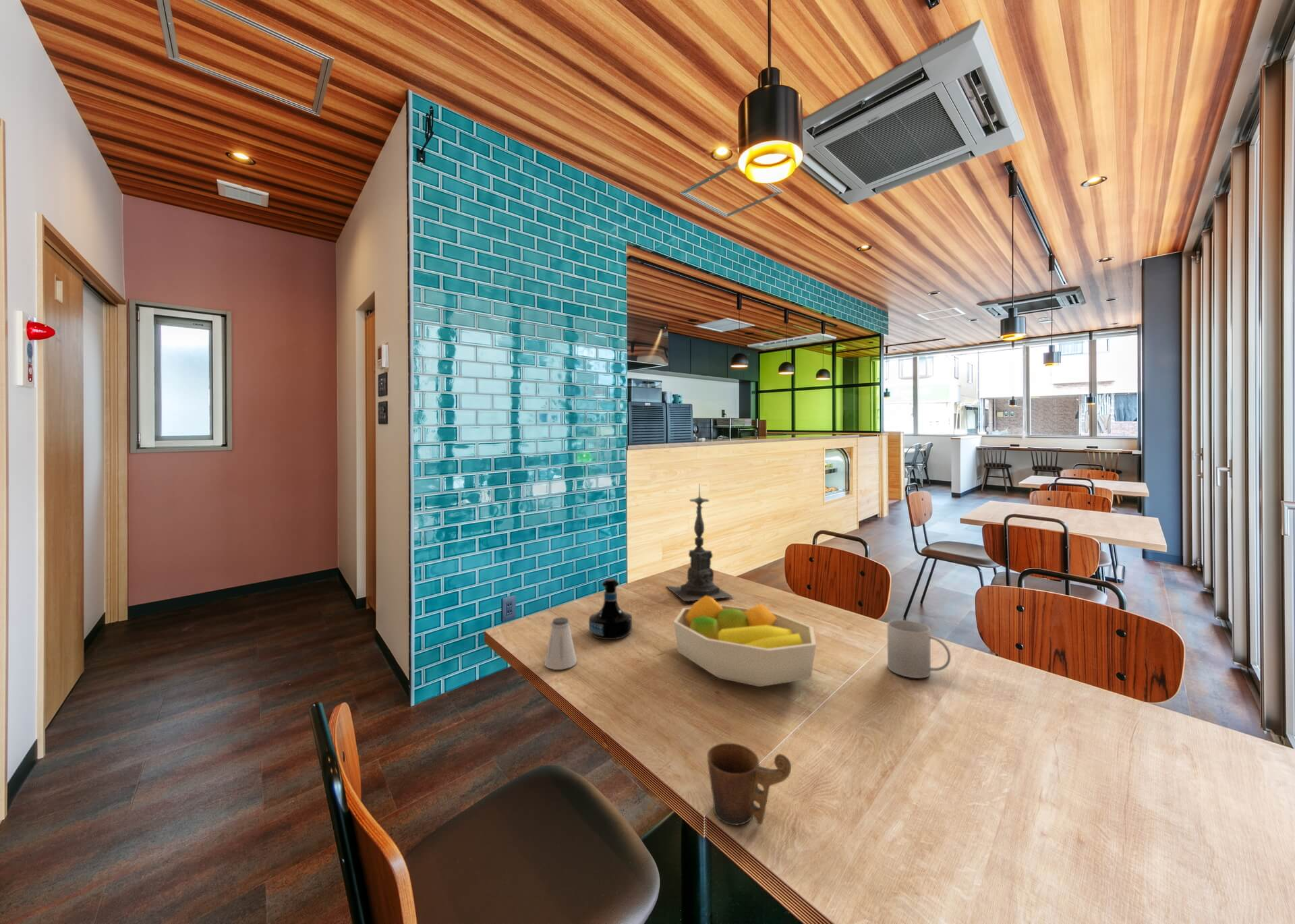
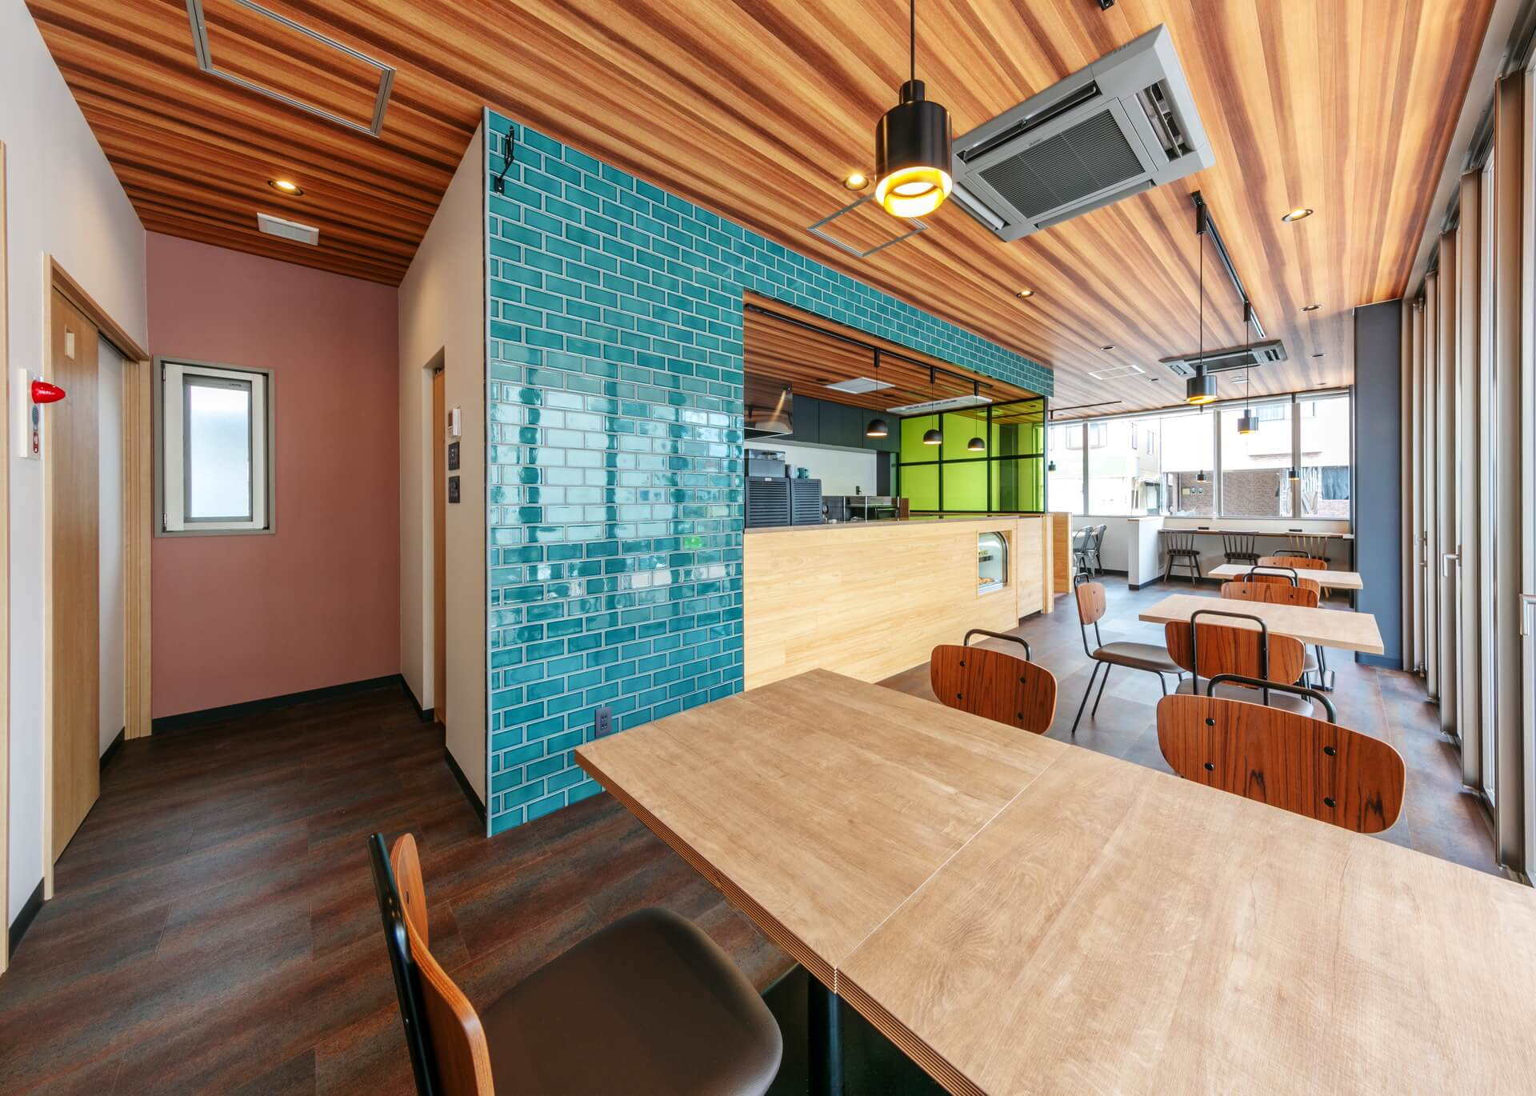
- fruit bowl [673,596,817,687]
- saltshaker [544,616,577,670]
- mug [706,743,792,826]
- tequila bottle [588,578,633,640]
- mug [887,619,952,679]
- candle holder [665,483,734,602]
